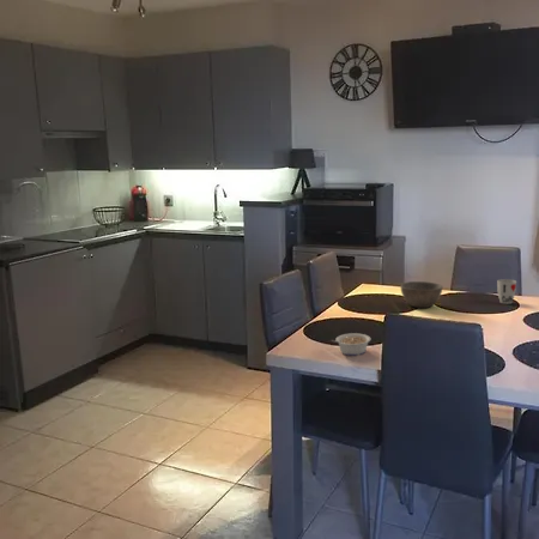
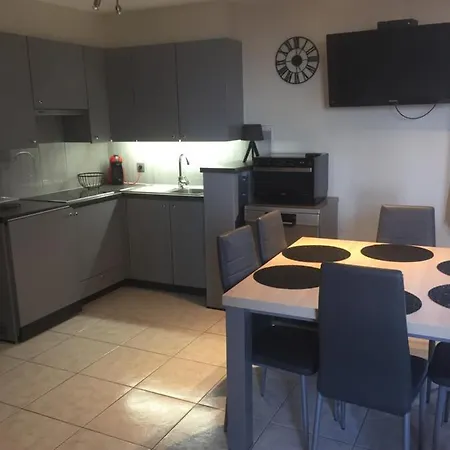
- cup [496,278,517,305]
- legume [331,332,371,357]
- bowl [399,280,444,309]
